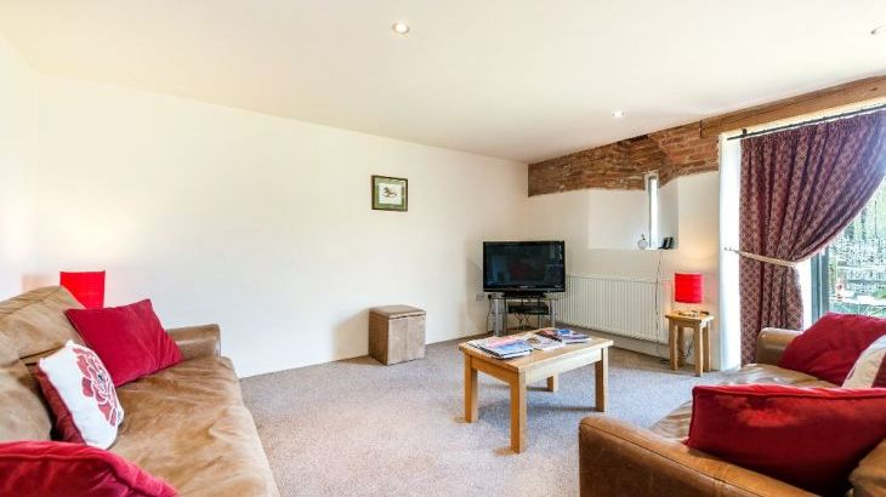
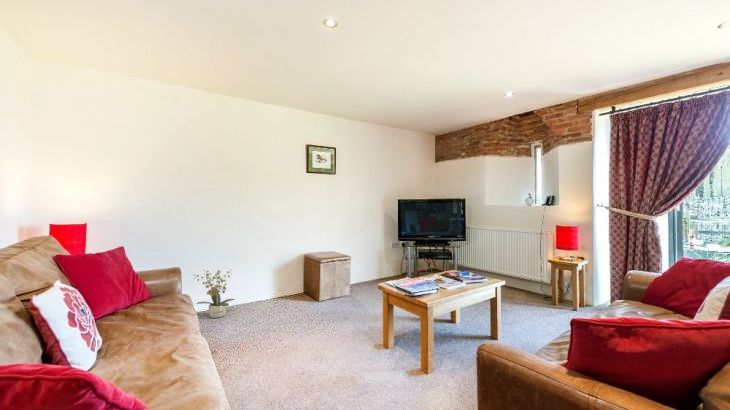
+ potted plant [192,269,237,319]
